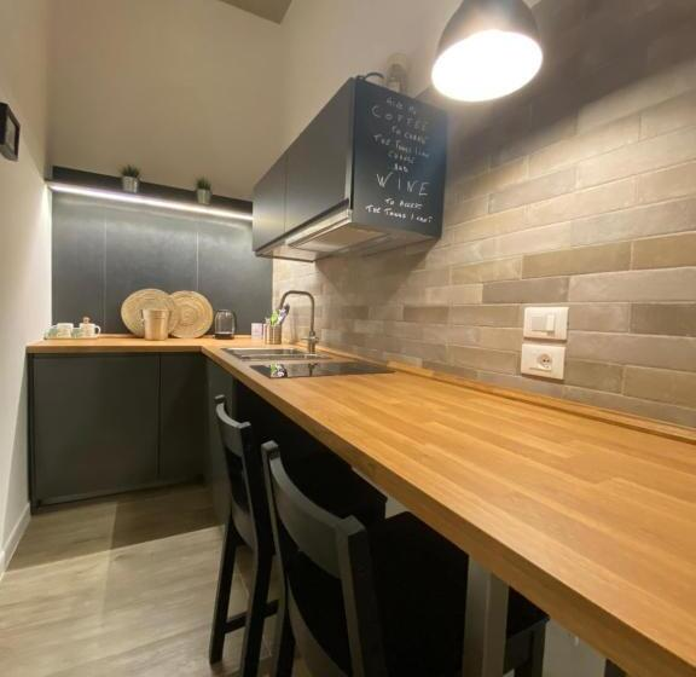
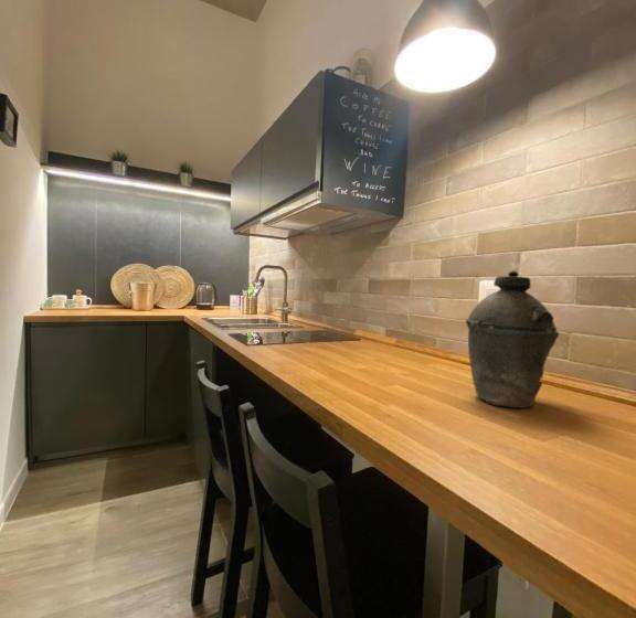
+ kettle [465,269,560,409]
